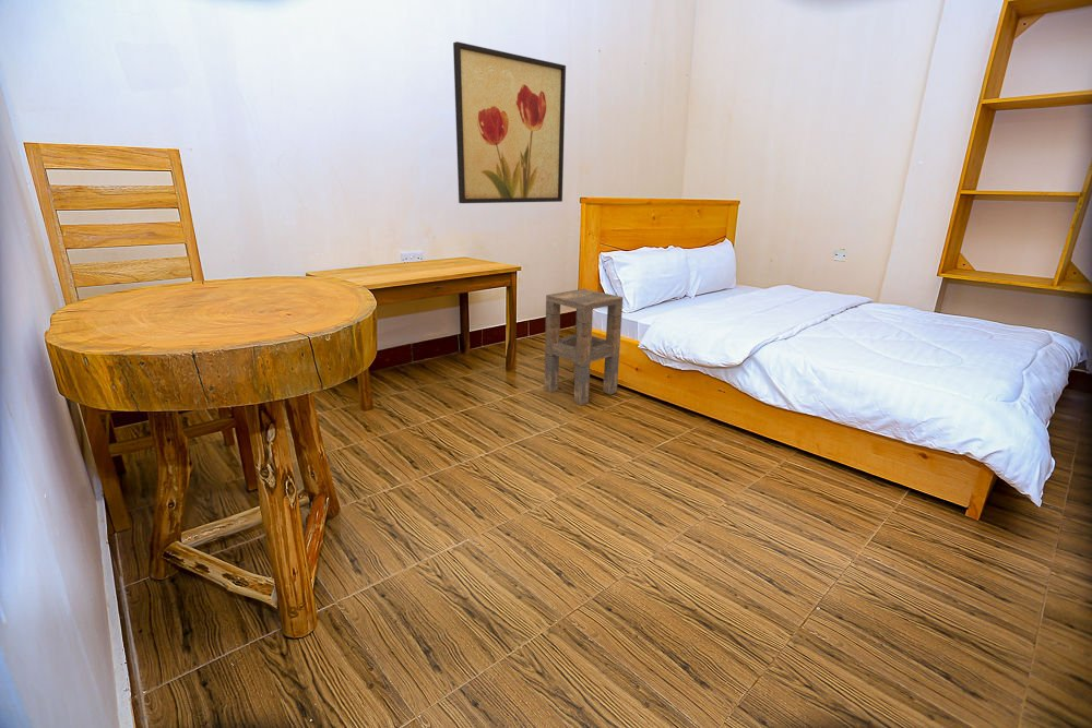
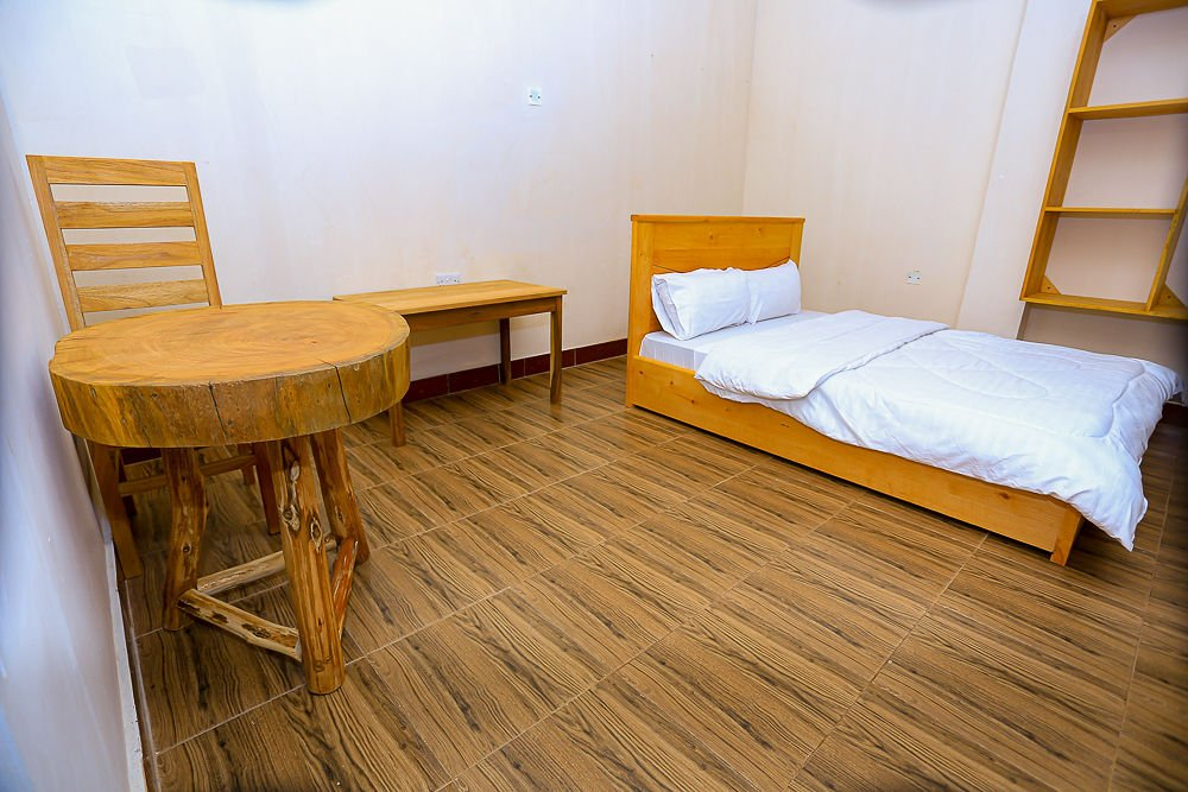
- wall art [452,40,567,204]
- side table [544,288,624,406]
